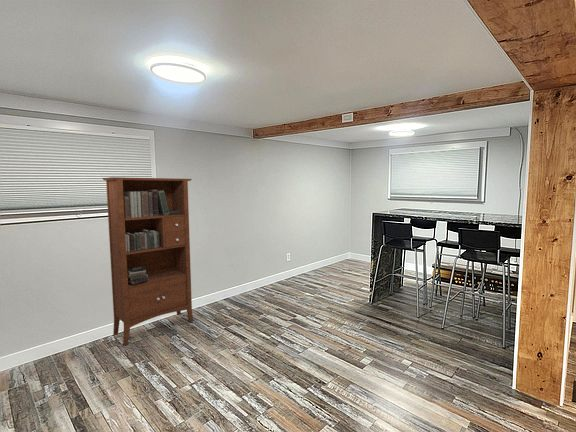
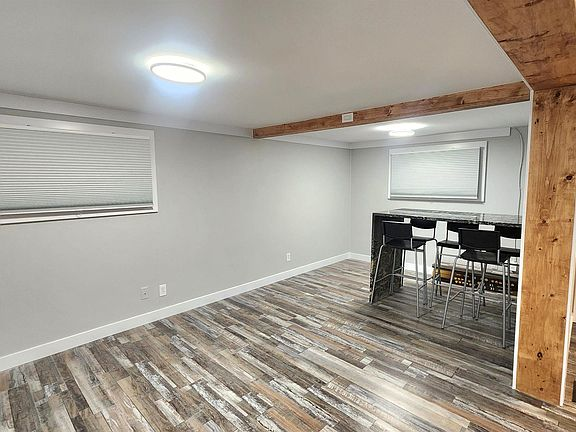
- bookcase [101,176,194,346]
